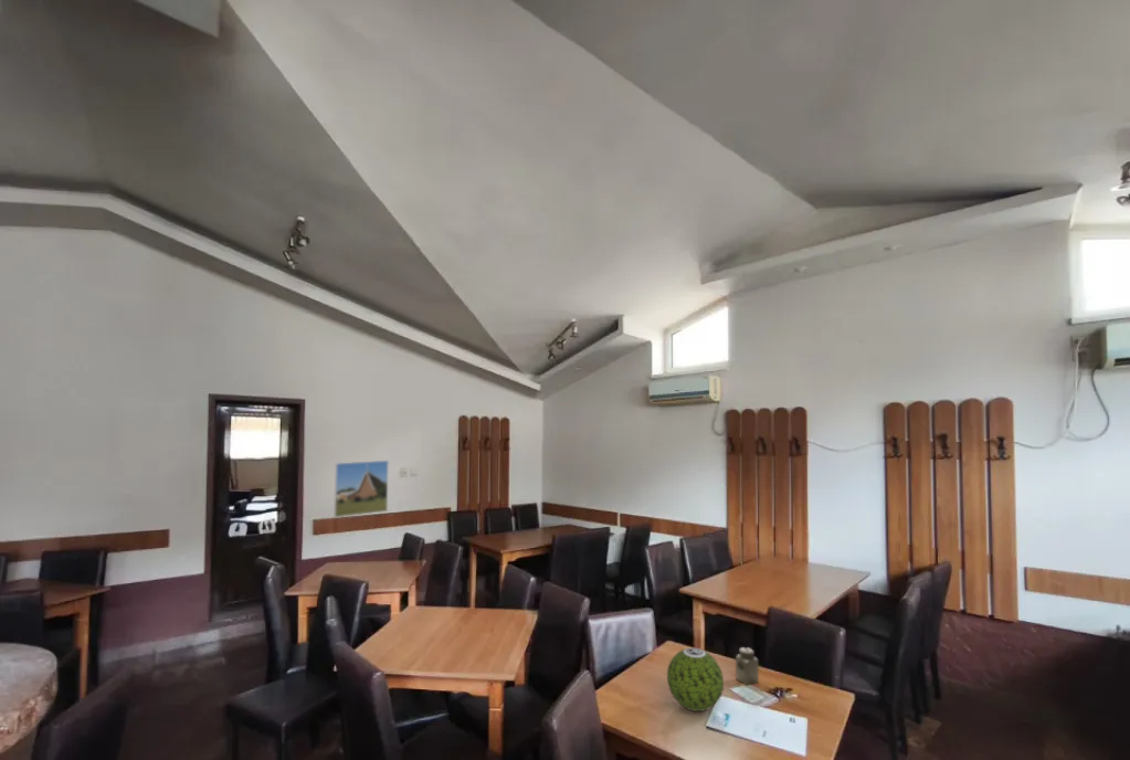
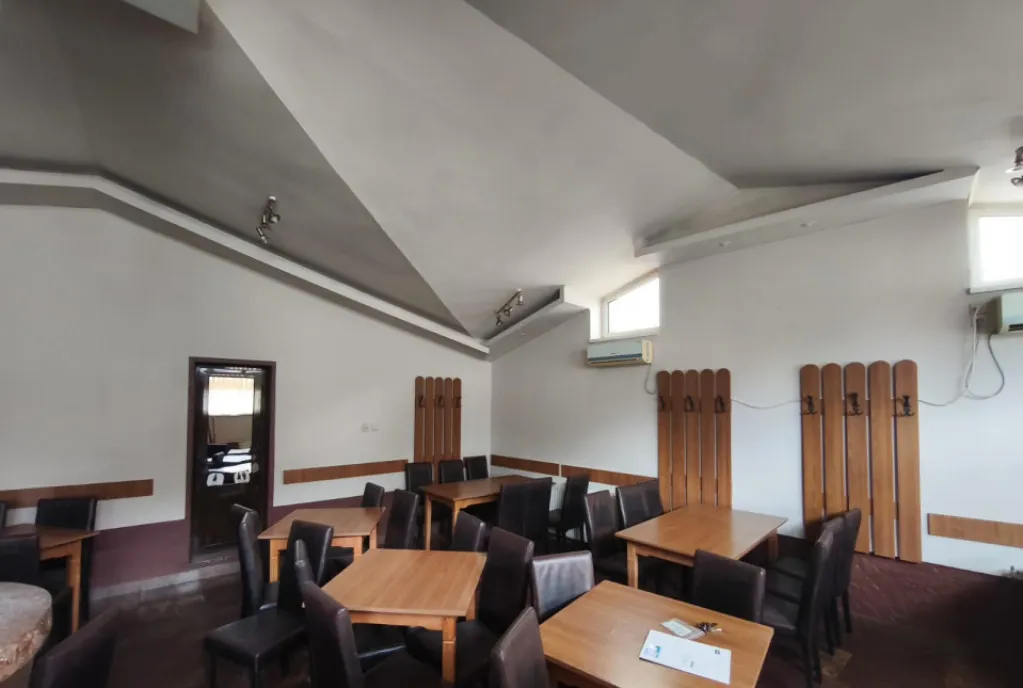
- salt shaker [735,646,760,686]
- decorative ball [666,647,725,712]
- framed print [332,460,390,518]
